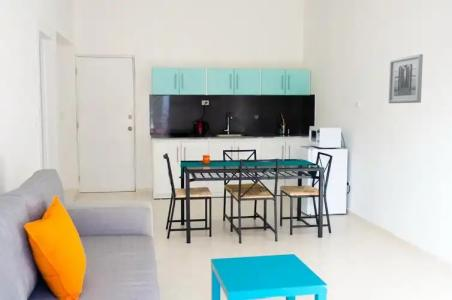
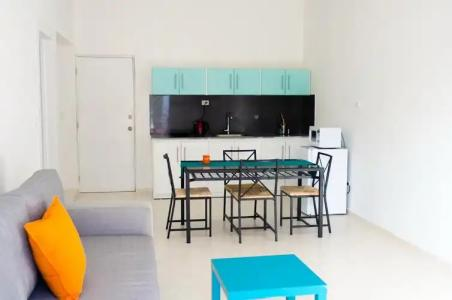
- wall art [388,53,424,104]
